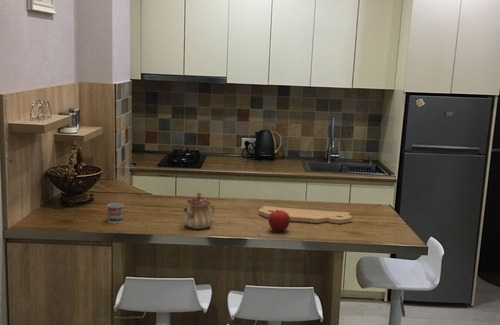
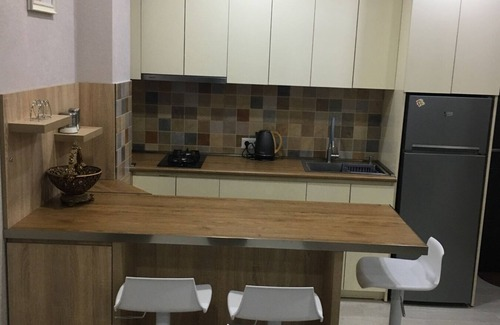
- cutting board [258,205,353,224]
- cup [106,202,125,225]
- fruit [267,210,291,233]
- teapot [182,192,215,230]
